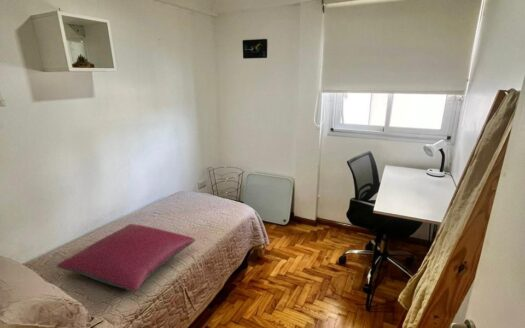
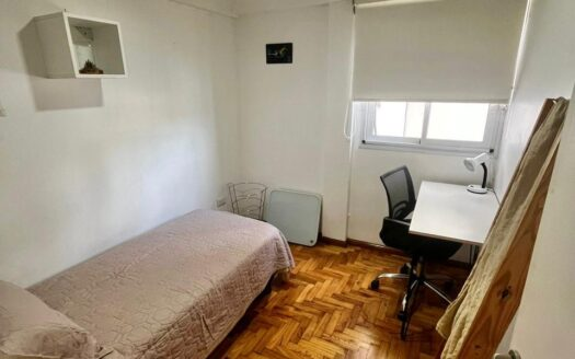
- pillow [56,223,197,292]
